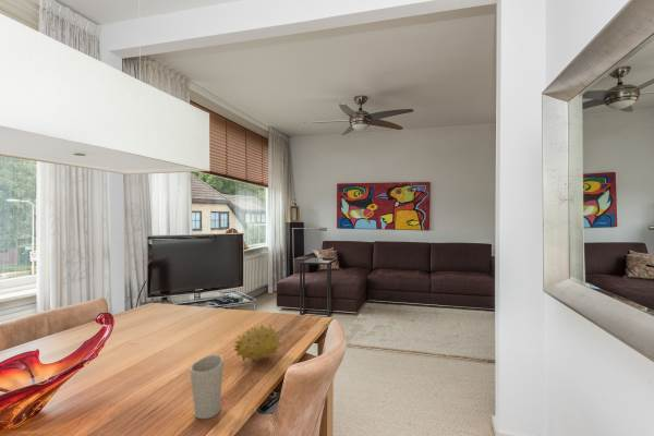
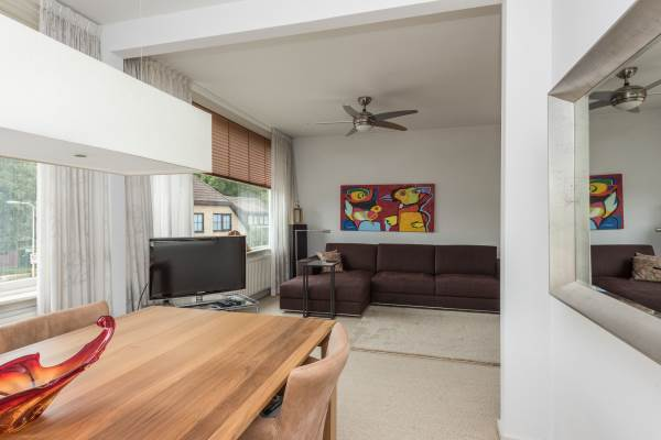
- cup [189,353,225,420]
- fruit [233,324,282,363]
